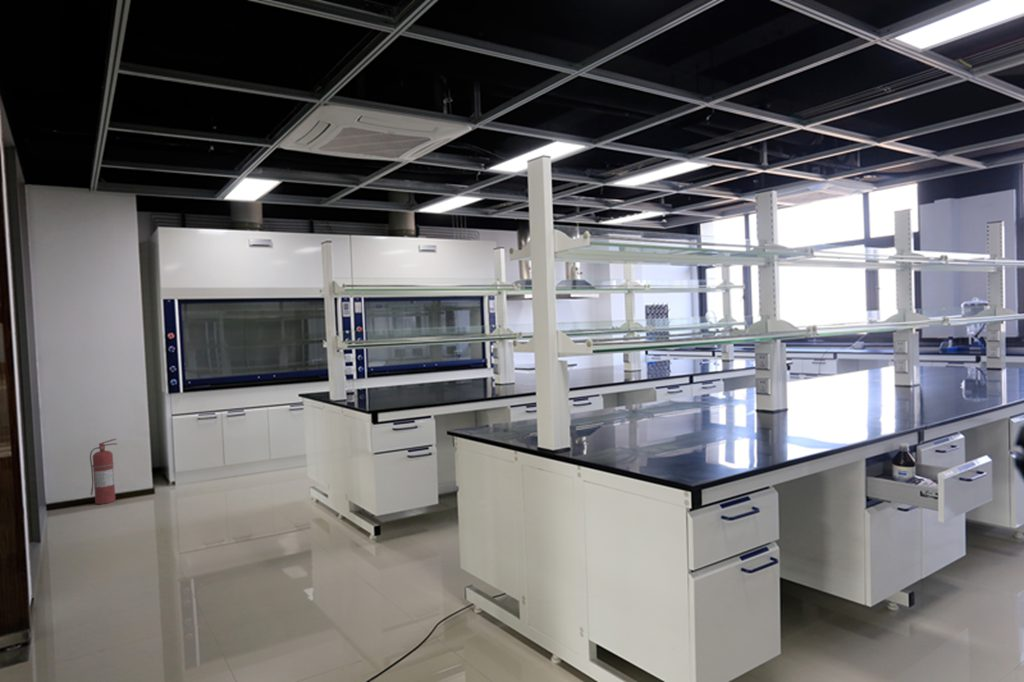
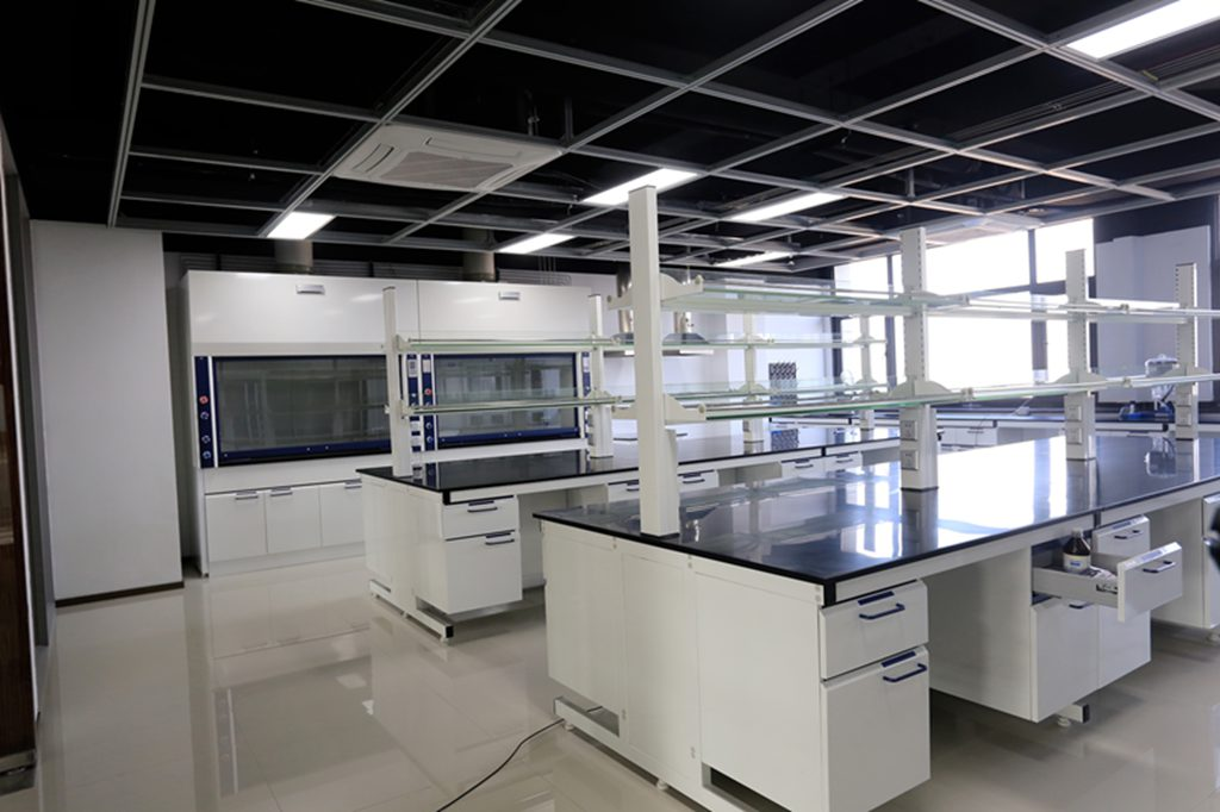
- fire extinguisher [89,438,118,505]
